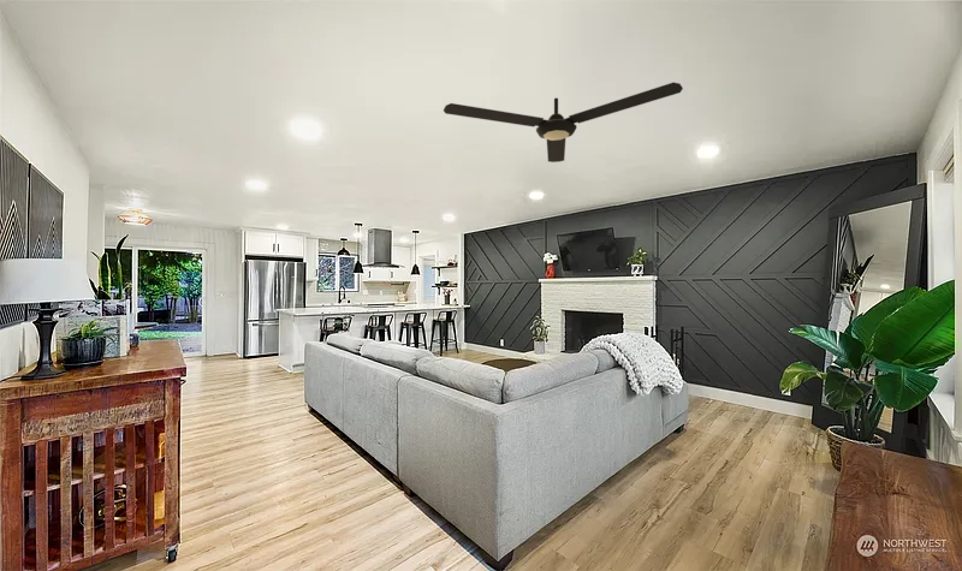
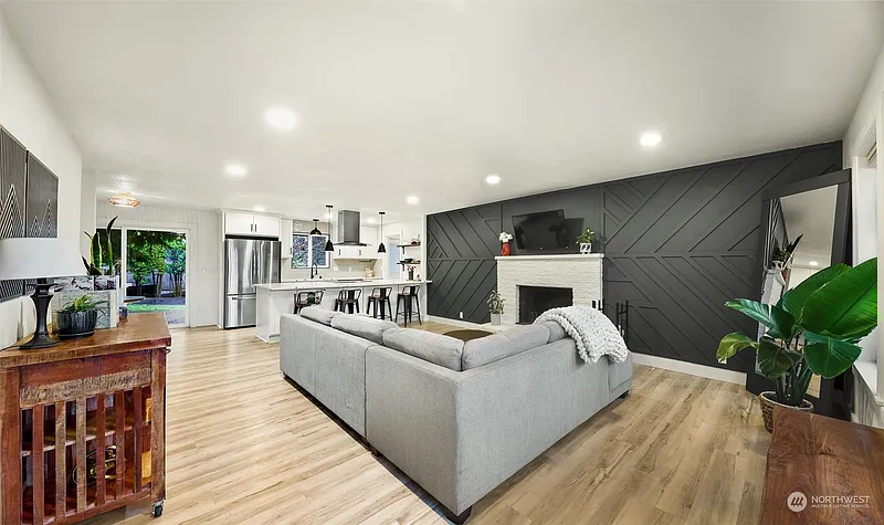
- ceiling fan [443,82,684,163]
